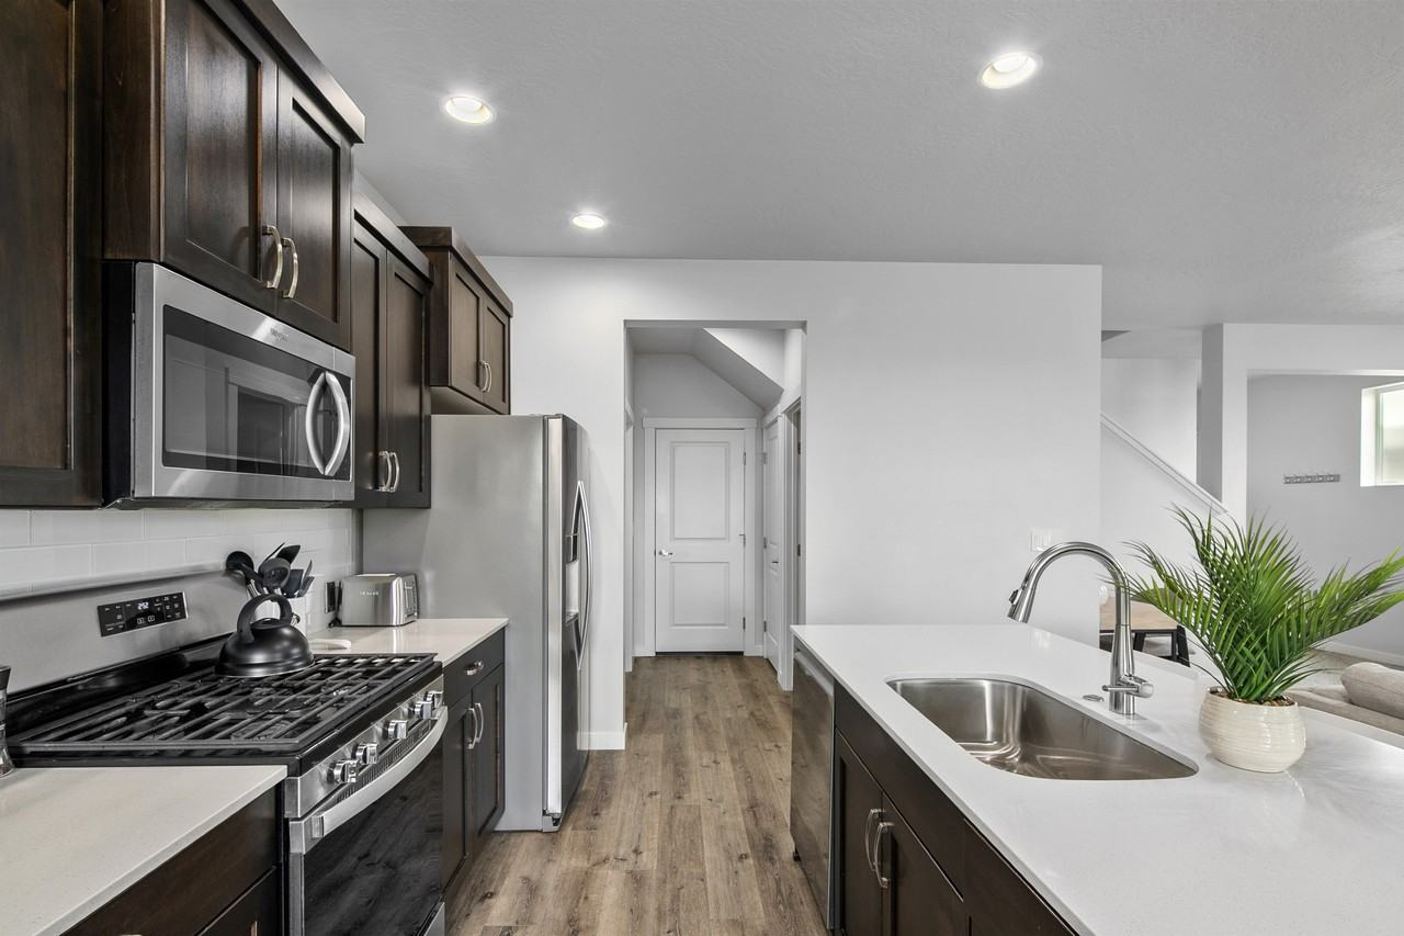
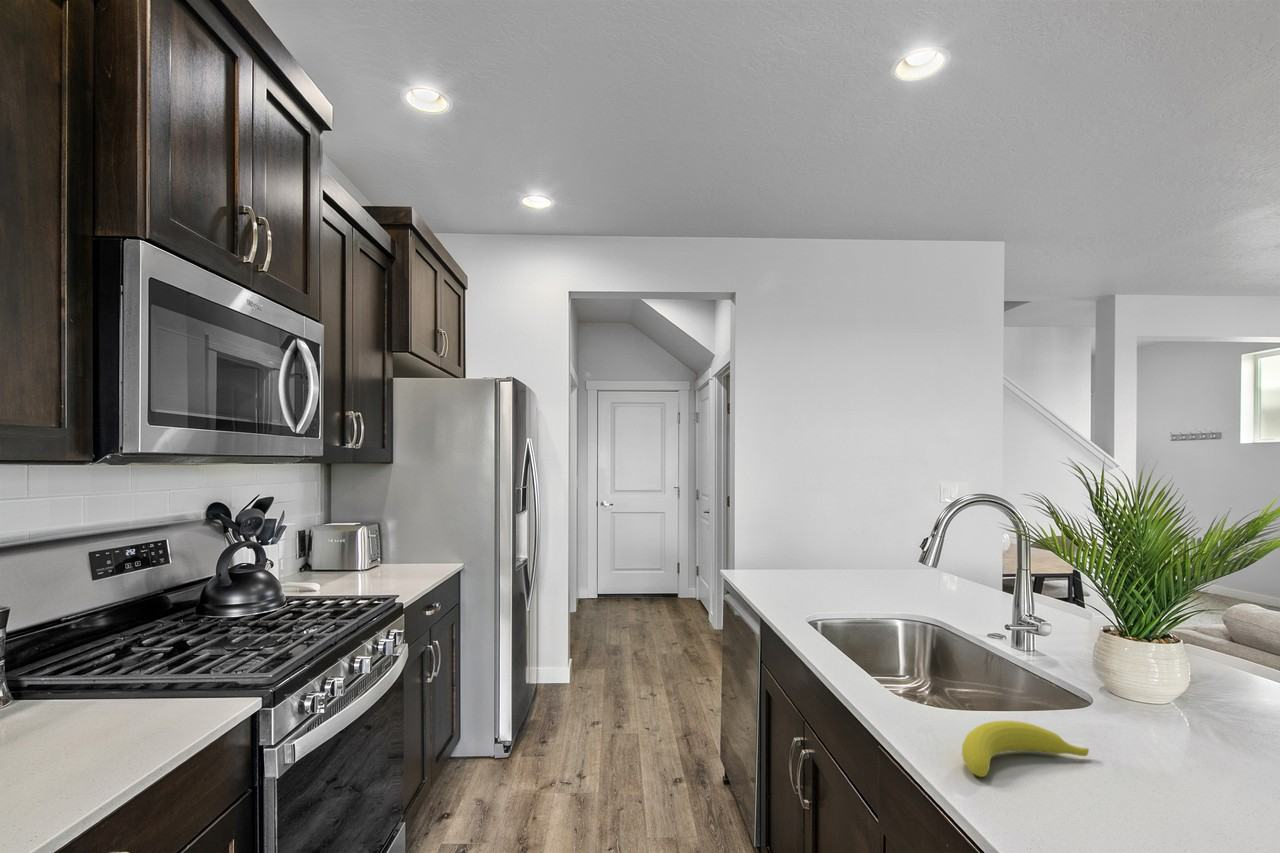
+ fruit [961,720,1090,778]
